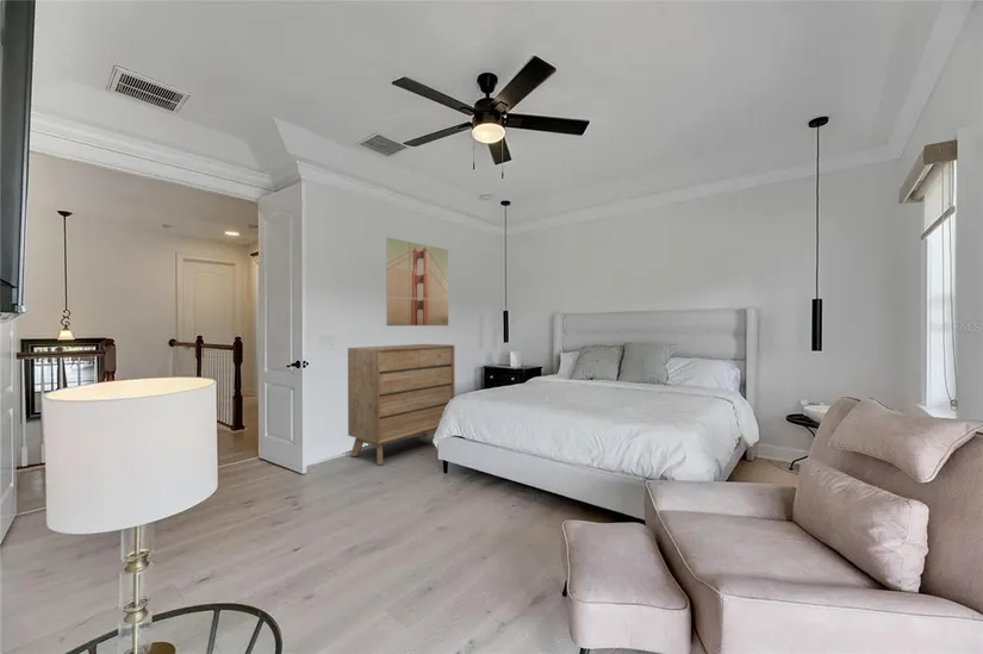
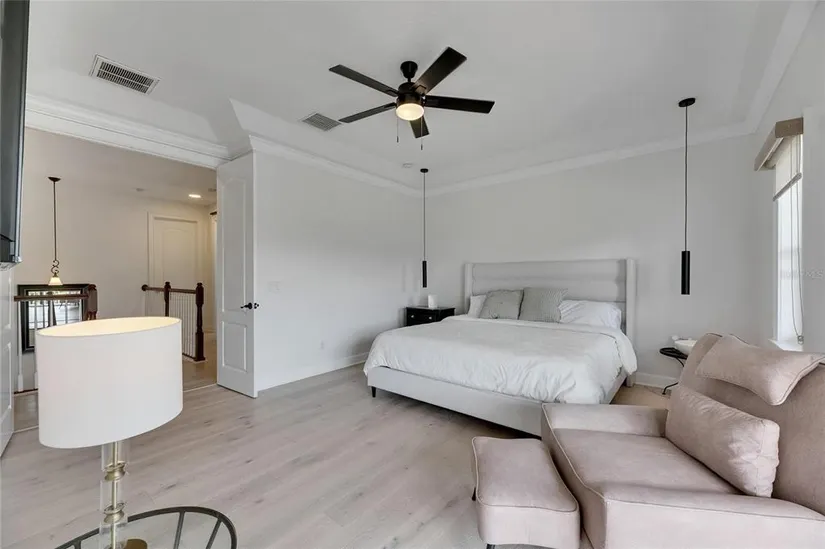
- dresser [347,343,456,466]
- wall art [385,236,449,326]
